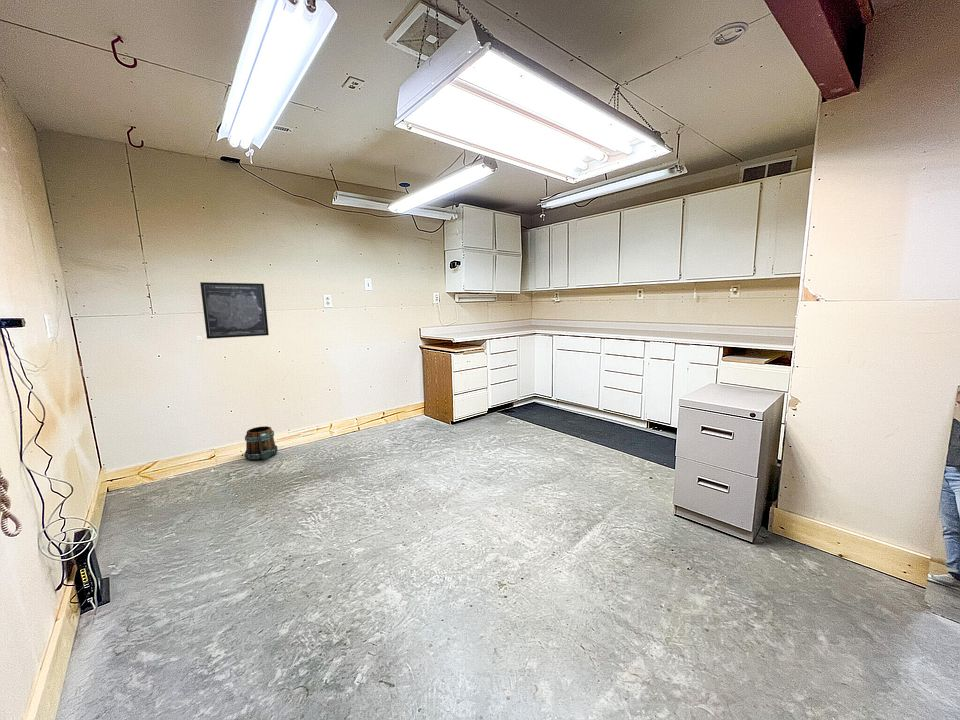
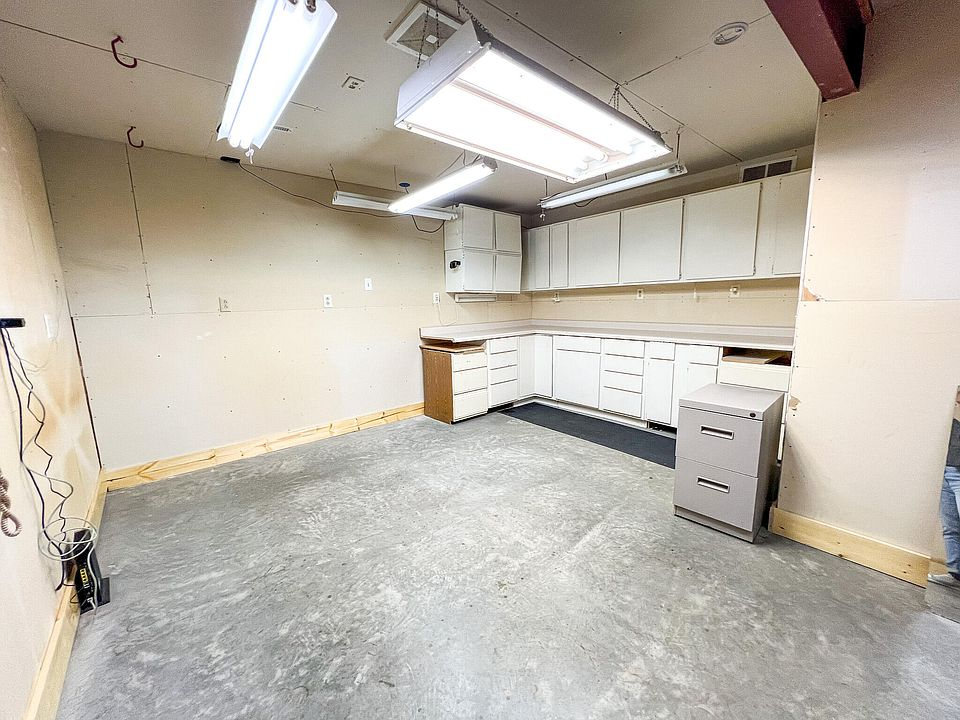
- wall art [199,281,270,340]
- bucket [244,425,279,462]
